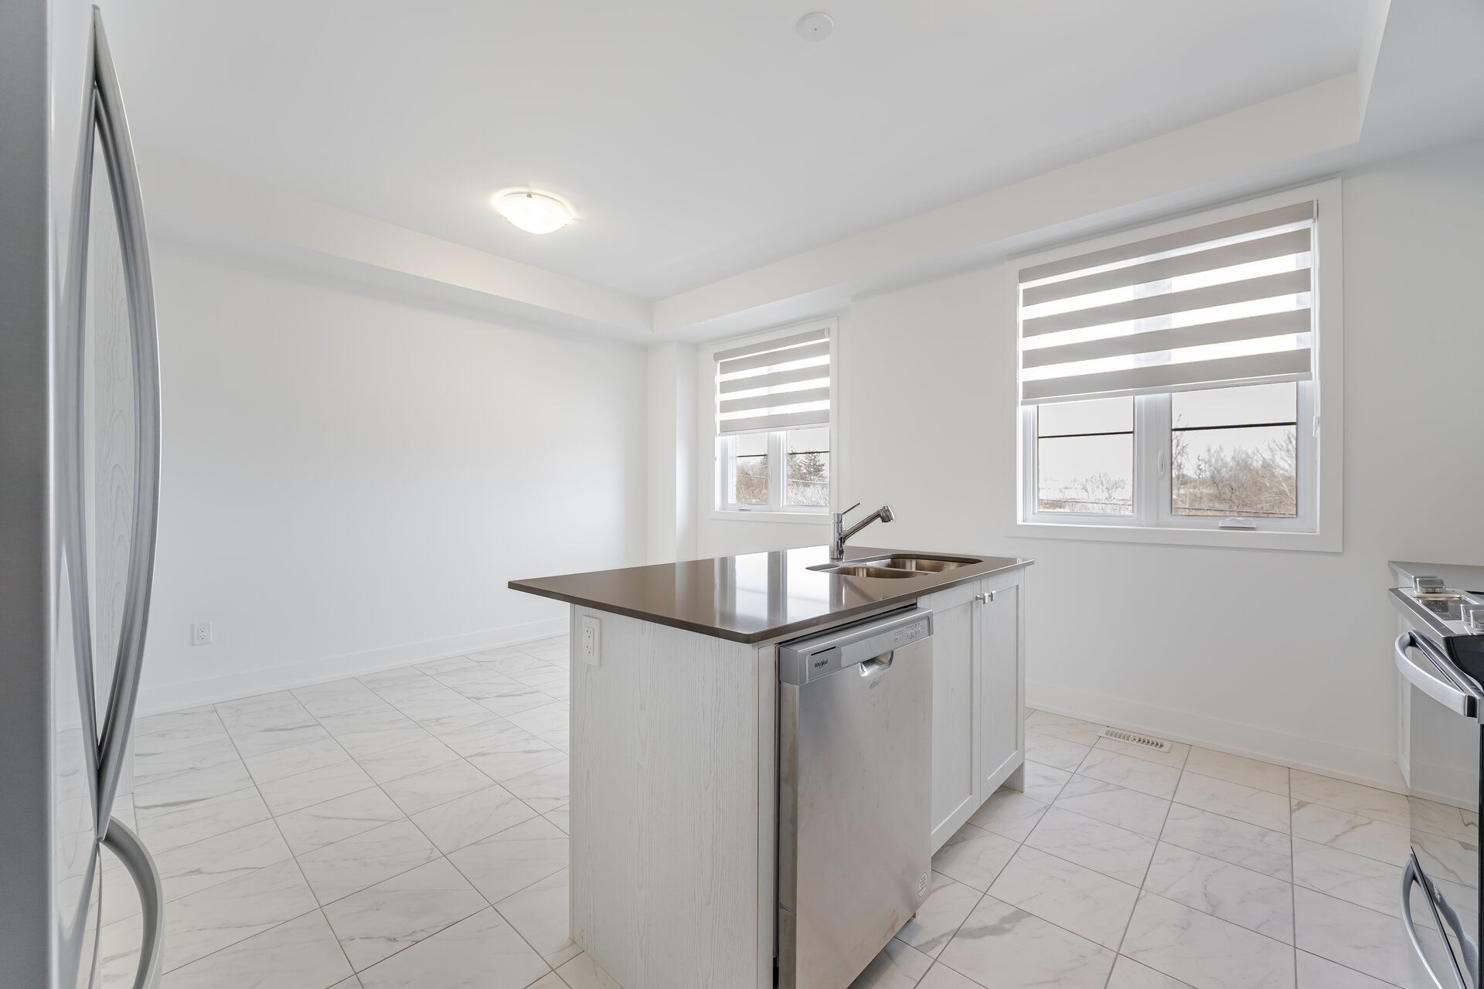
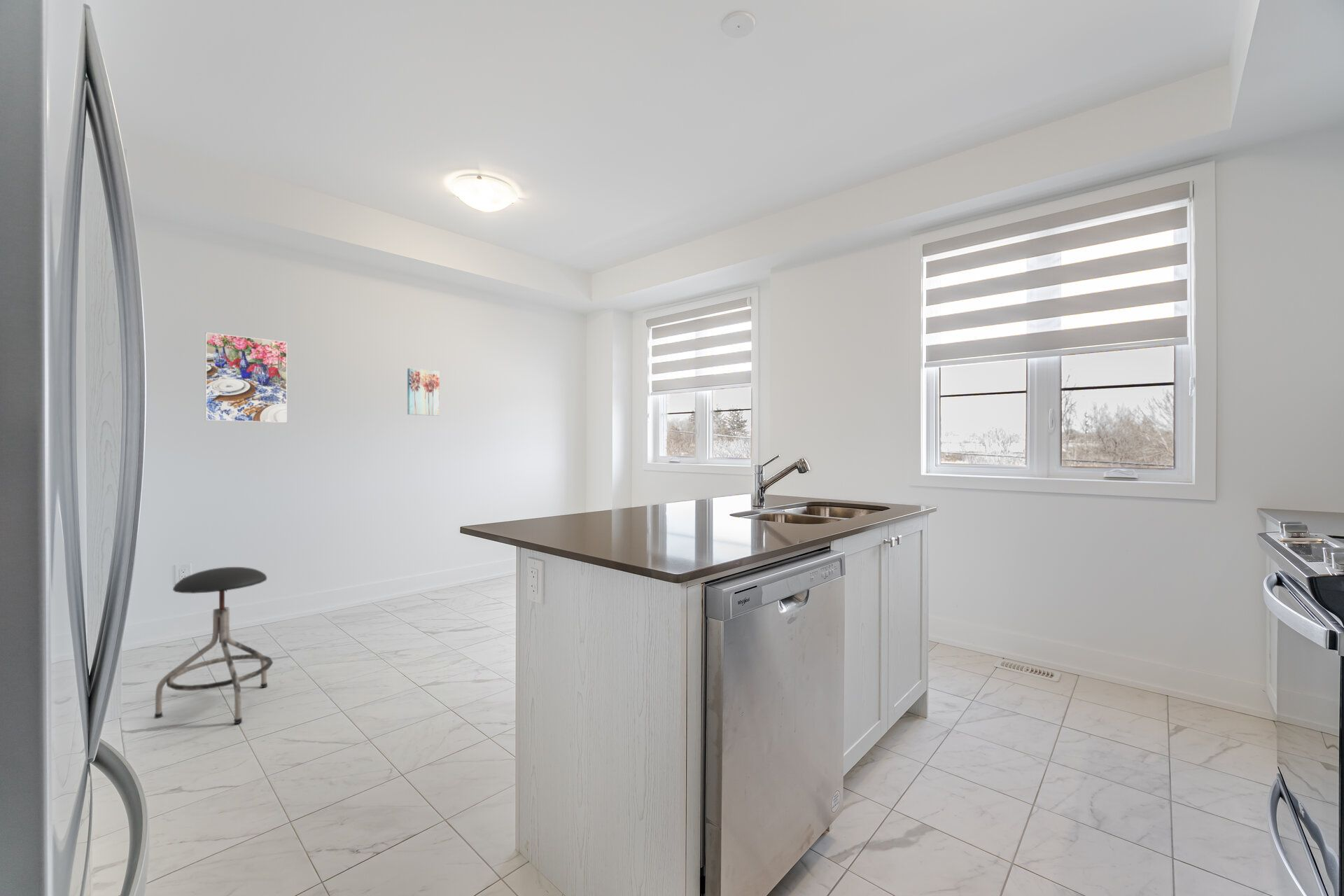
+ wall art [407,367,440,416]
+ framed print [204,332,288,423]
+ stool [154,566,274,724]
